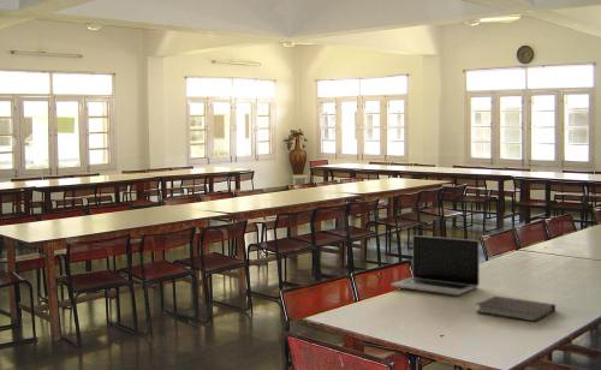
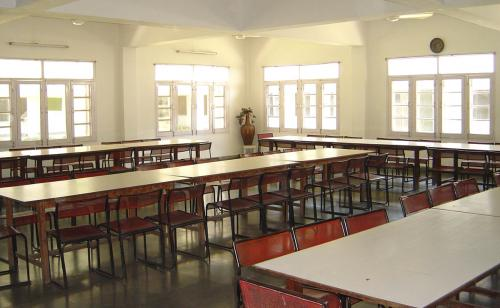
- laptop [389,234,481,296]
- notebook [474,296,557,323]
